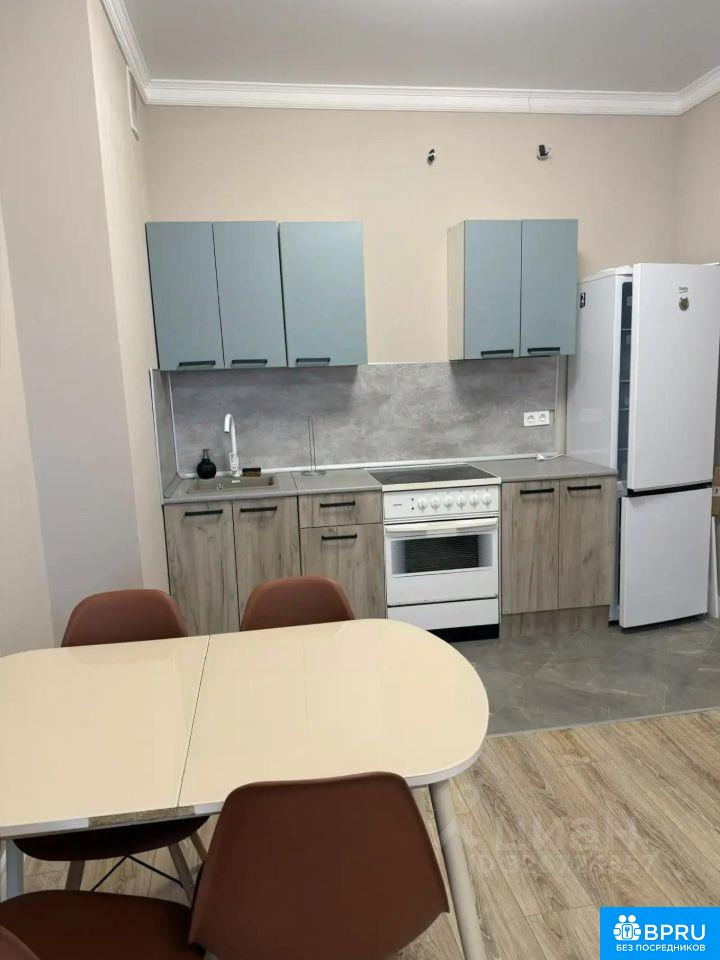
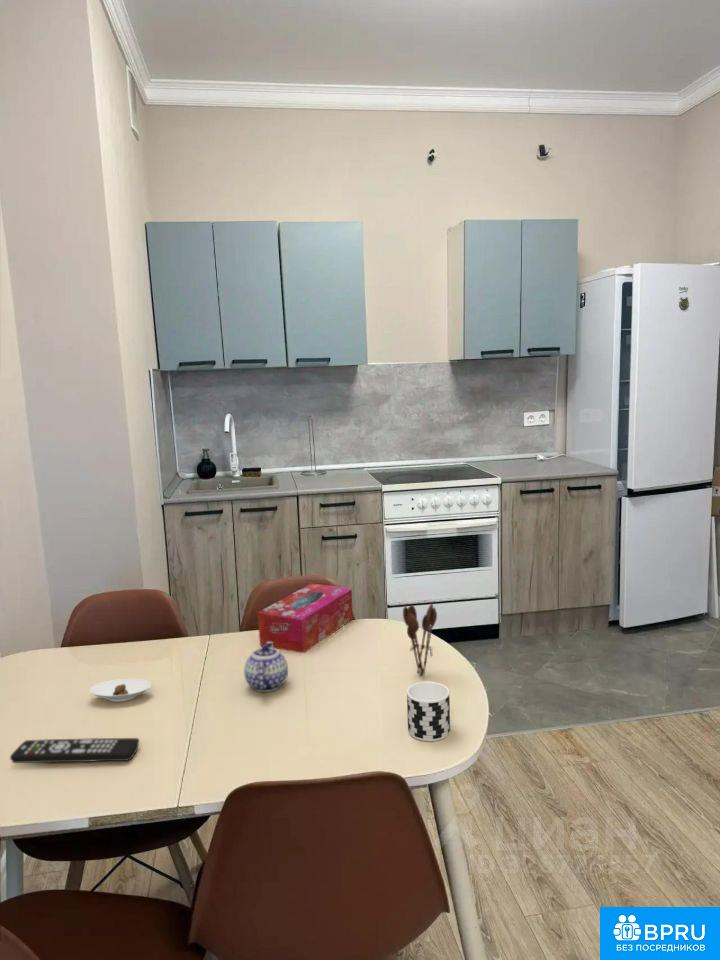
+ tissue box [257,582,354,654]
+ saucer [89,678,152,702]
+ cup [406,681,451,742]
+ teapot [243,642,289,693]
+ remote control [9,737,140,764]
+ utensil holder [402,602,438,678]
